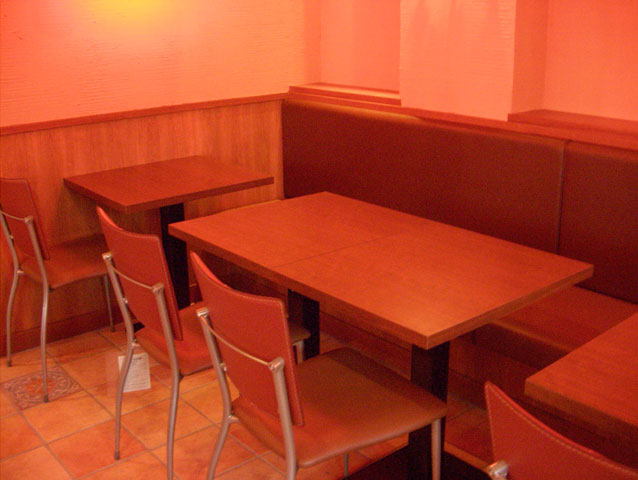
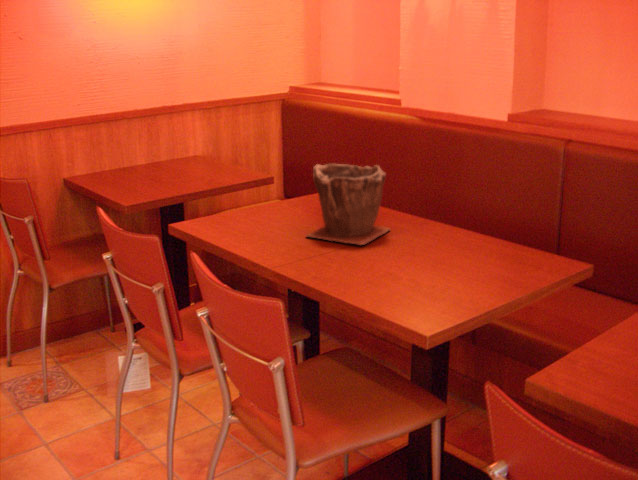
+ plant pot [305,163,391,246]
